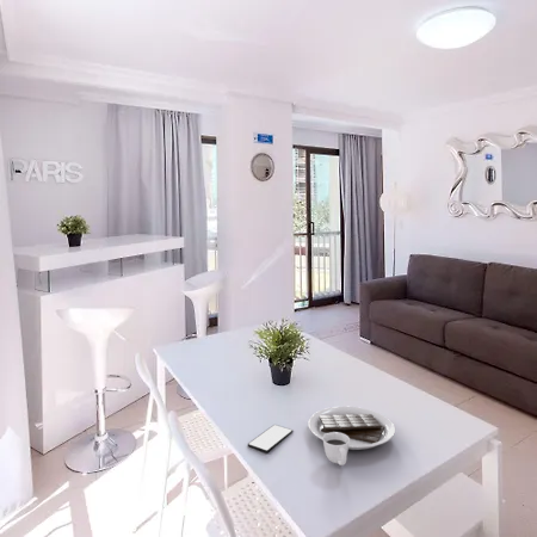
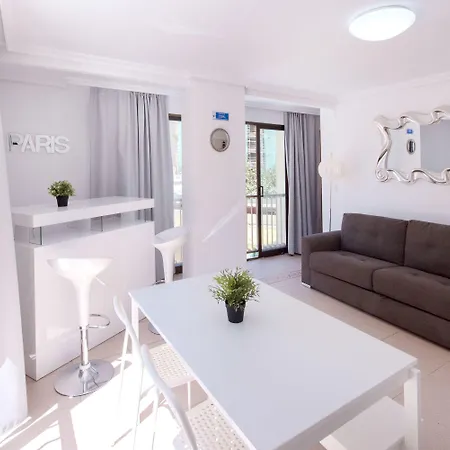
- placemat [247,406,396,467]
